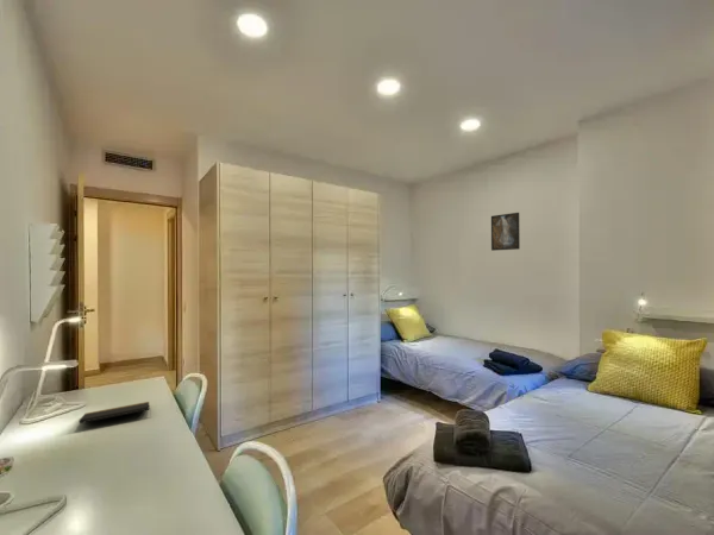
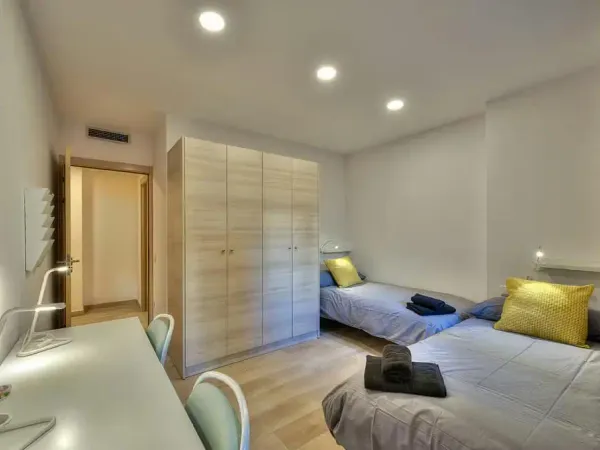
- notepad [79,401,152,424]
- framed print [490,212,521,252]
